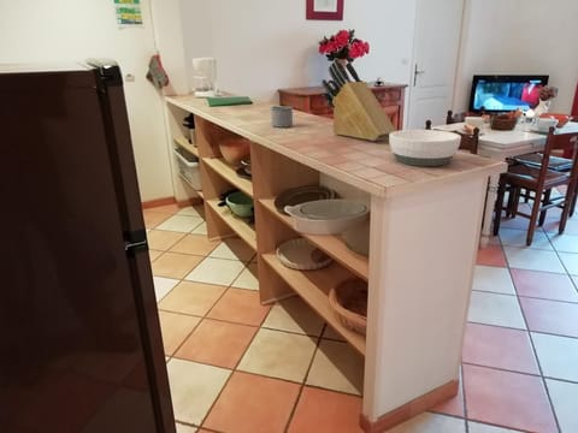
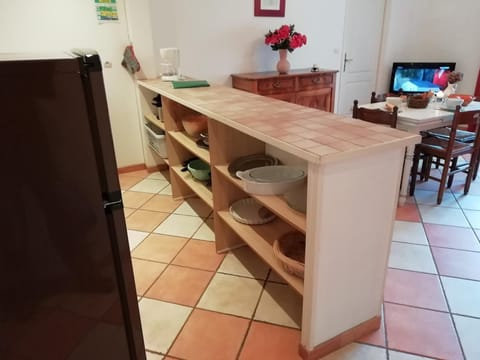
- knife block [320,58,397,142]
- mug [270,105,294,129]
- bowl [388,129,462,167]
